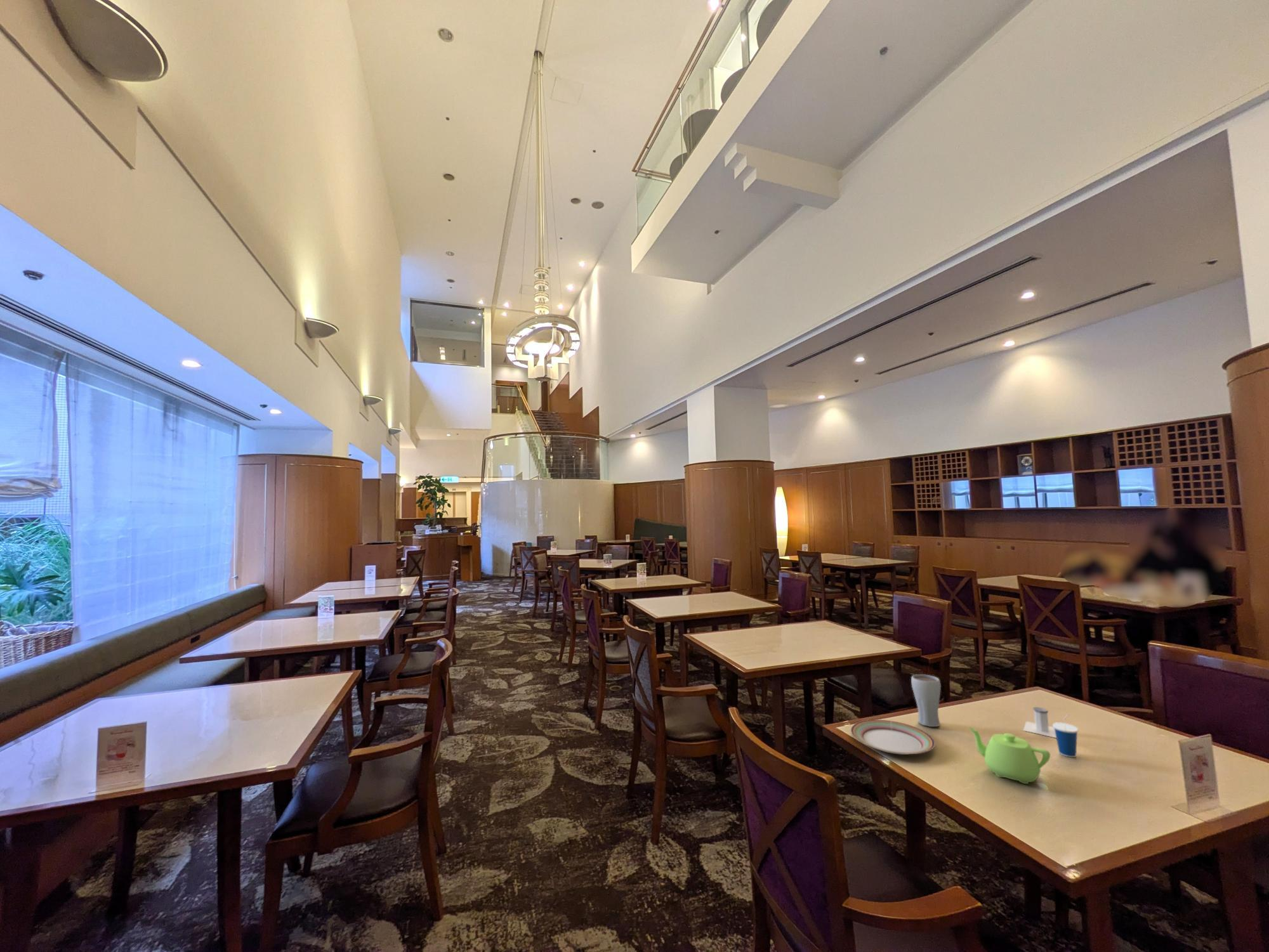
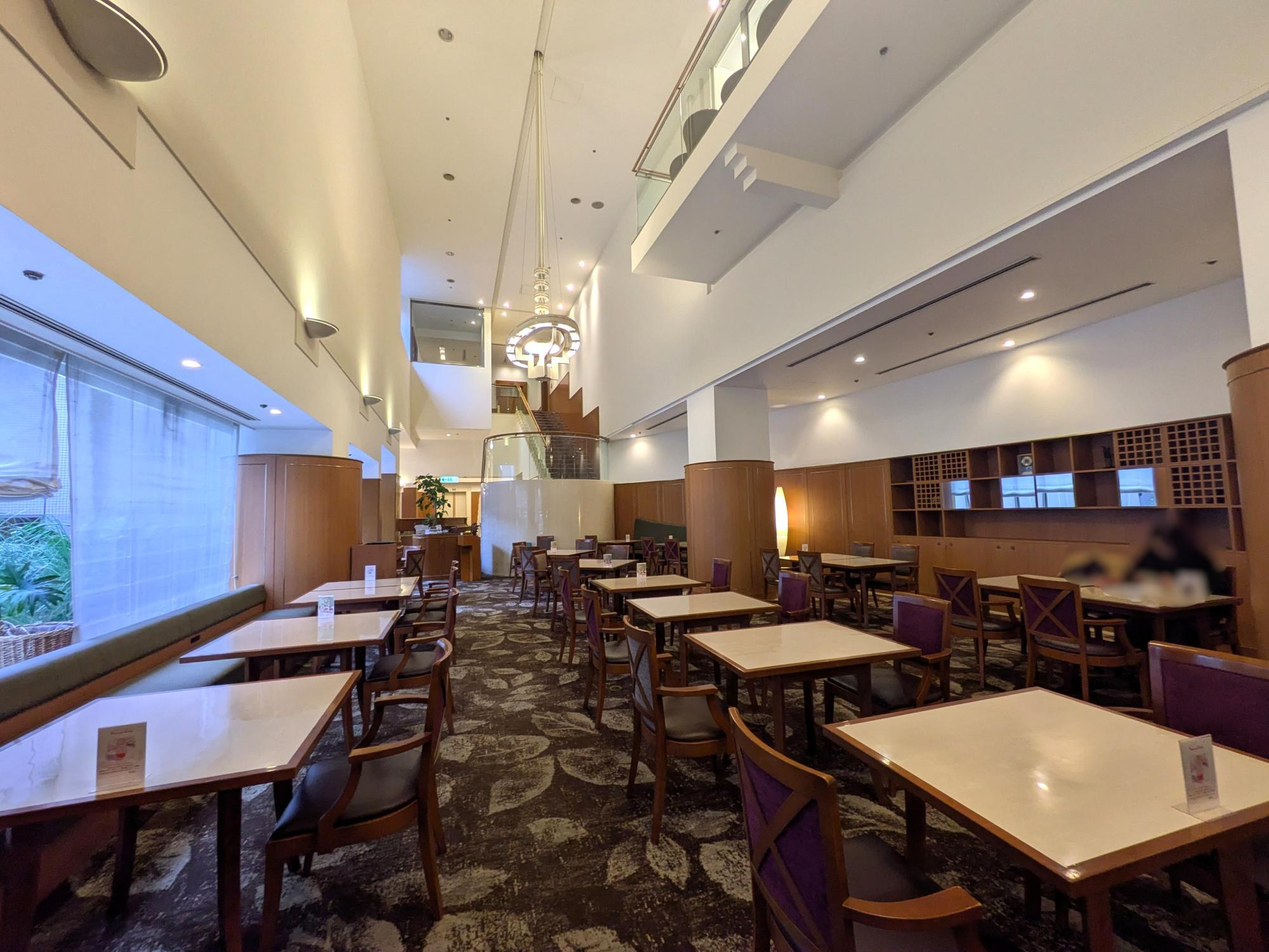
- plate [850,719,935,755]
- salt shaker [1022,707,1056,738]
- cup [1052,714,1079,758]
- drinking glass [911,674,942,727]
- teapot [967,726,1051,785]
